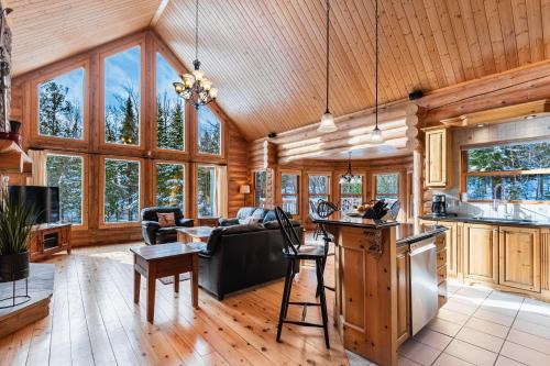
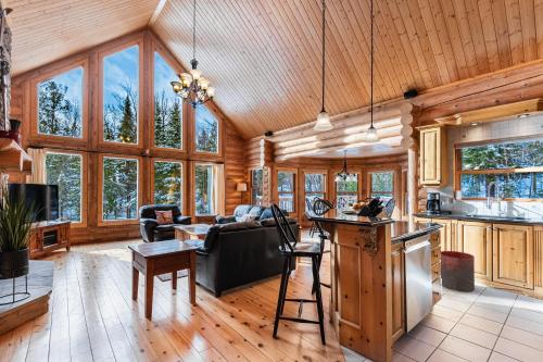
+ trash can [440,250,476,292]
